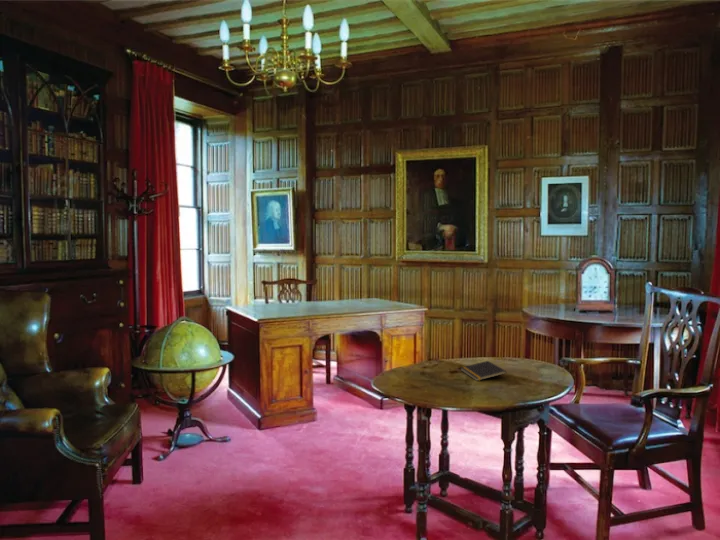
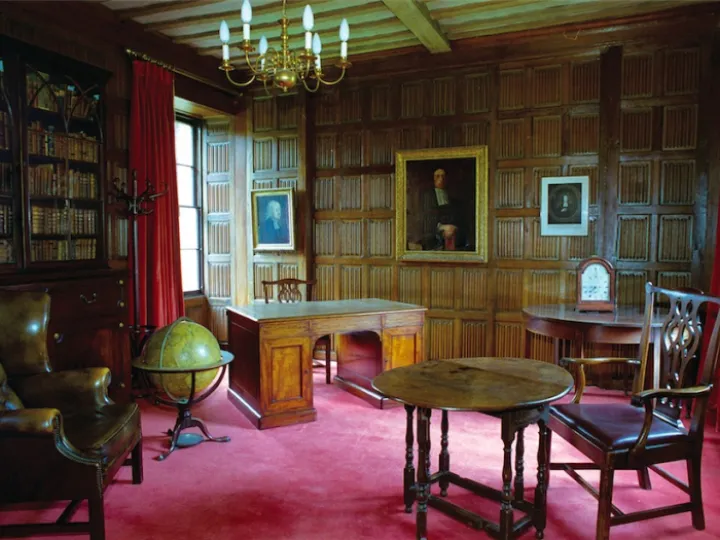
- notepad [460,360,507,382]
